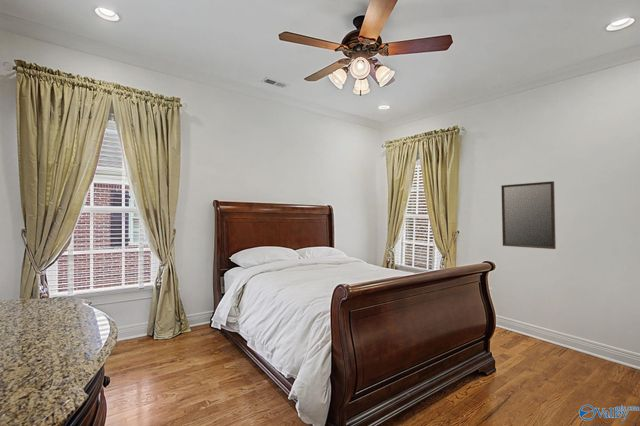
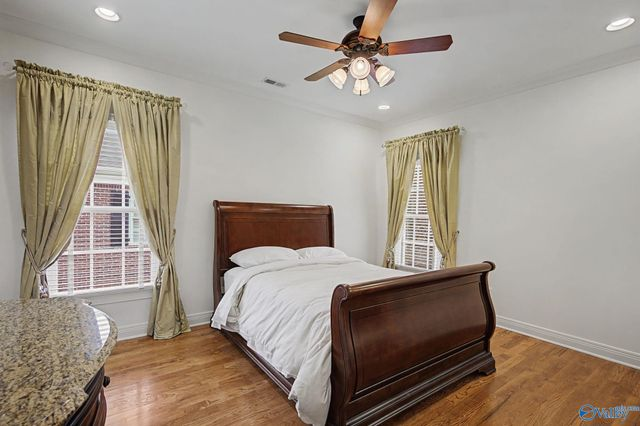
- home mirror [500,180,557,250]
